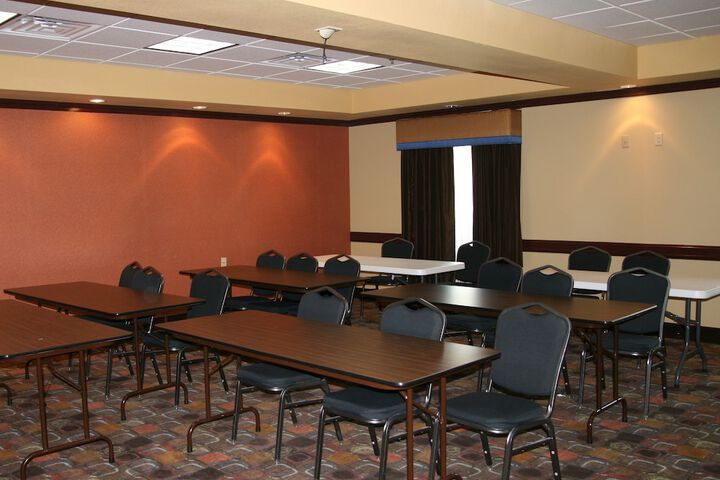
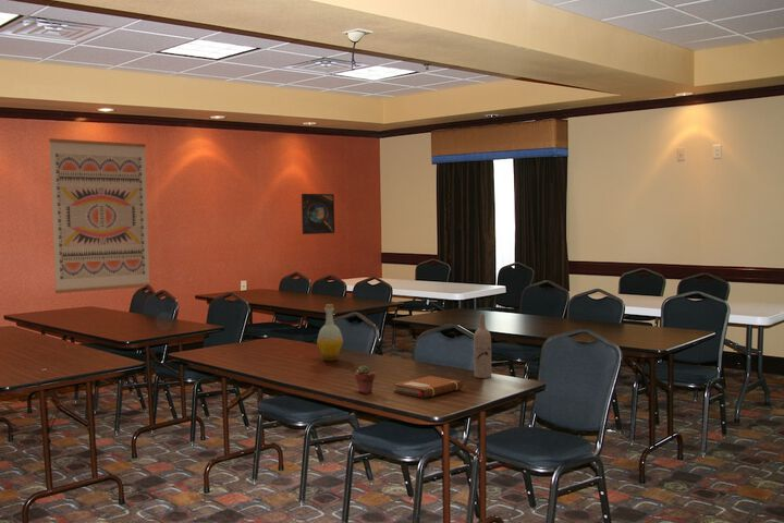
+ wine bottle [473,313,492,379]
+ wall art [48,137,151,294]
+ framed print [301,193,335,235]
+ notebook [392,375,464,399]
+ bottle [316,303,344,362]
+ potted succulent [354,364,376,394]
